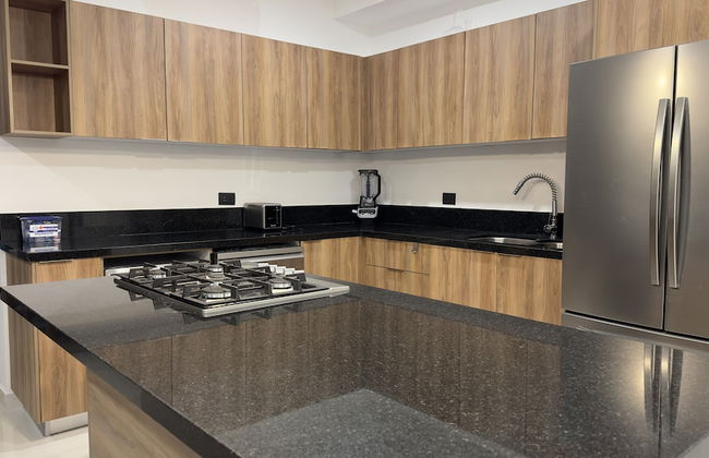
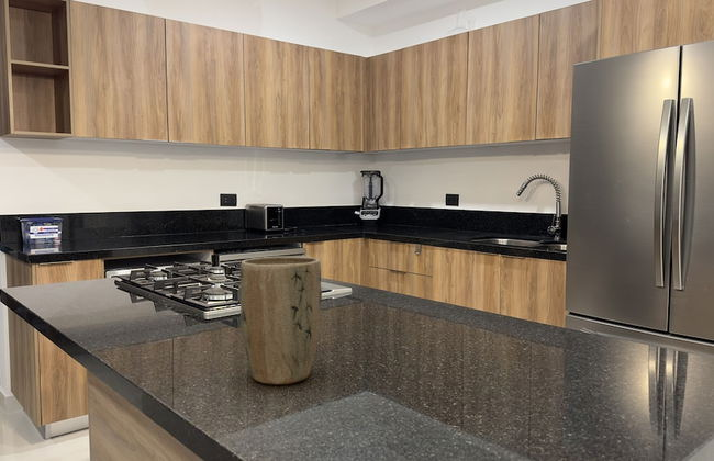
+ plant pot [239,256,323,385]
